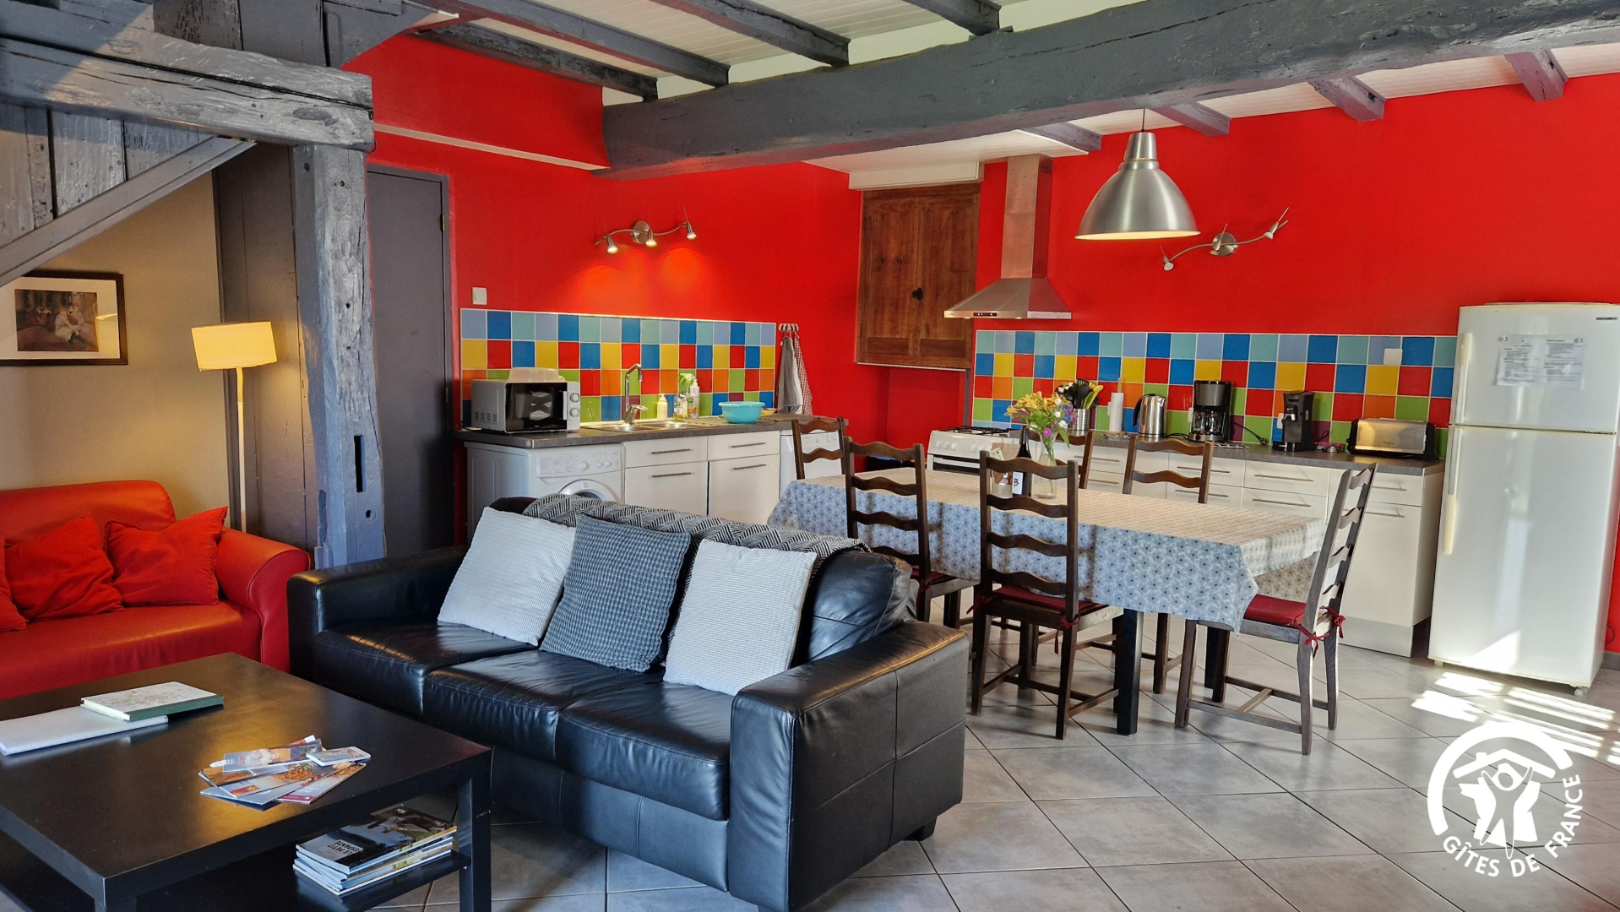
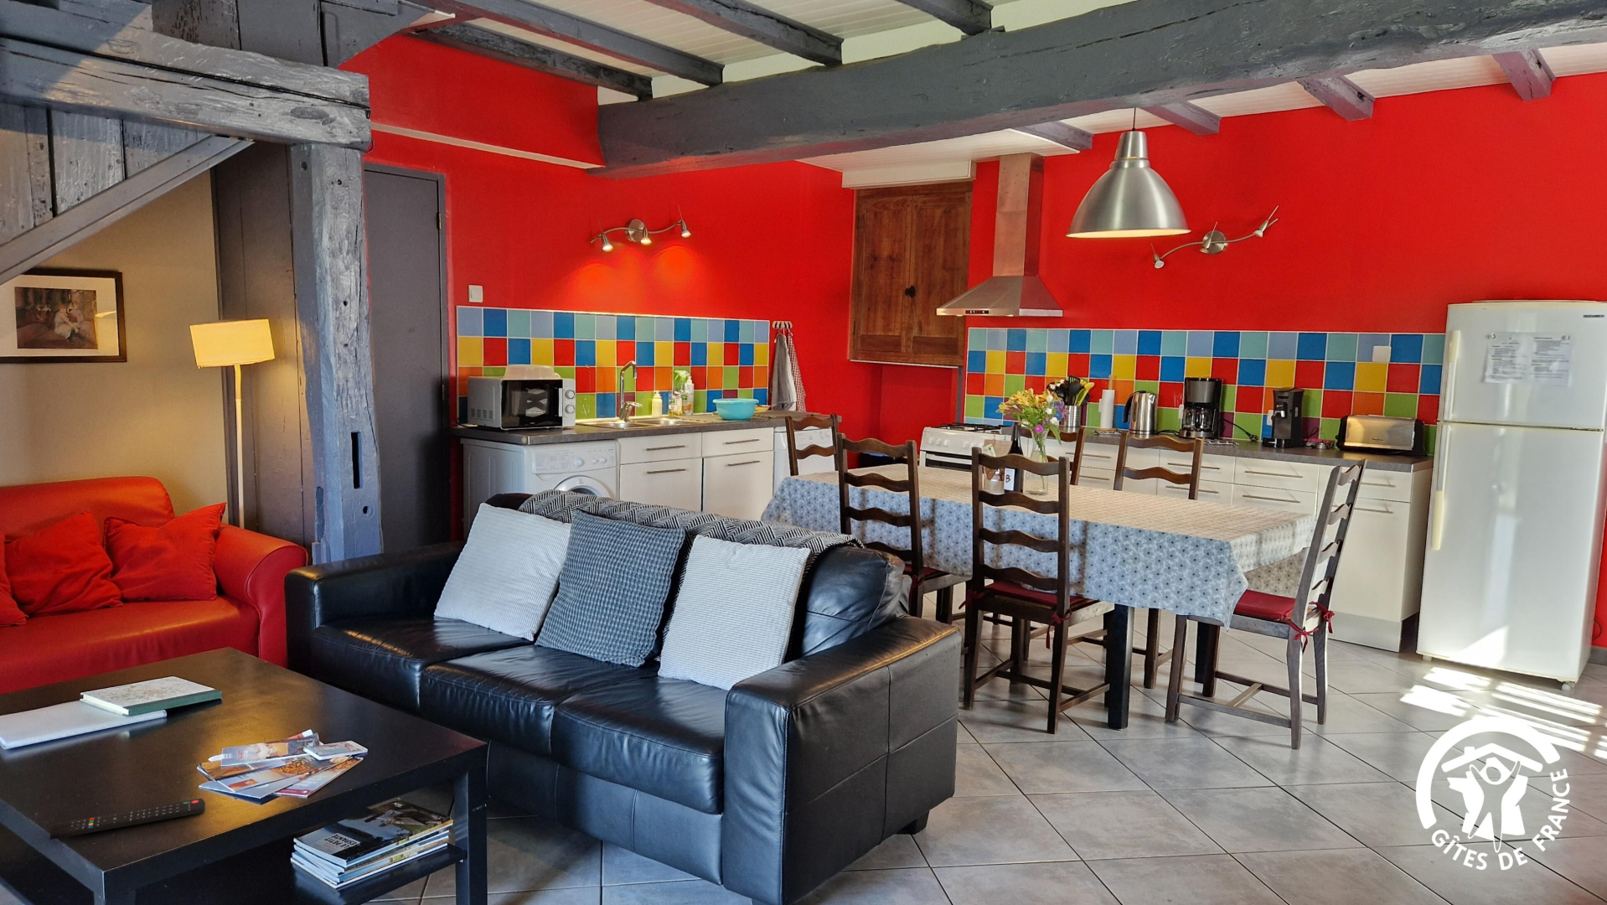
+ remote control [50,798,206,841]
